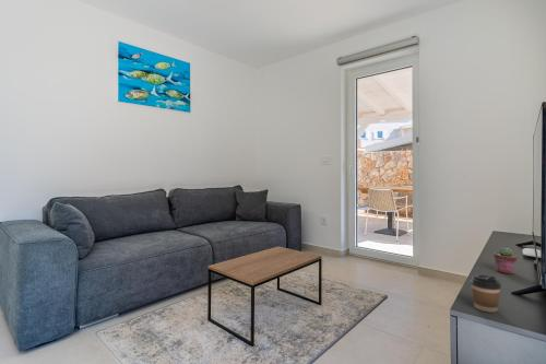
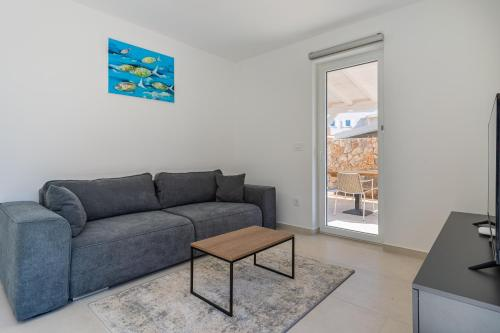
- potted succulent [492,246,519,274]
- coffee cup [470,273,502,314]
